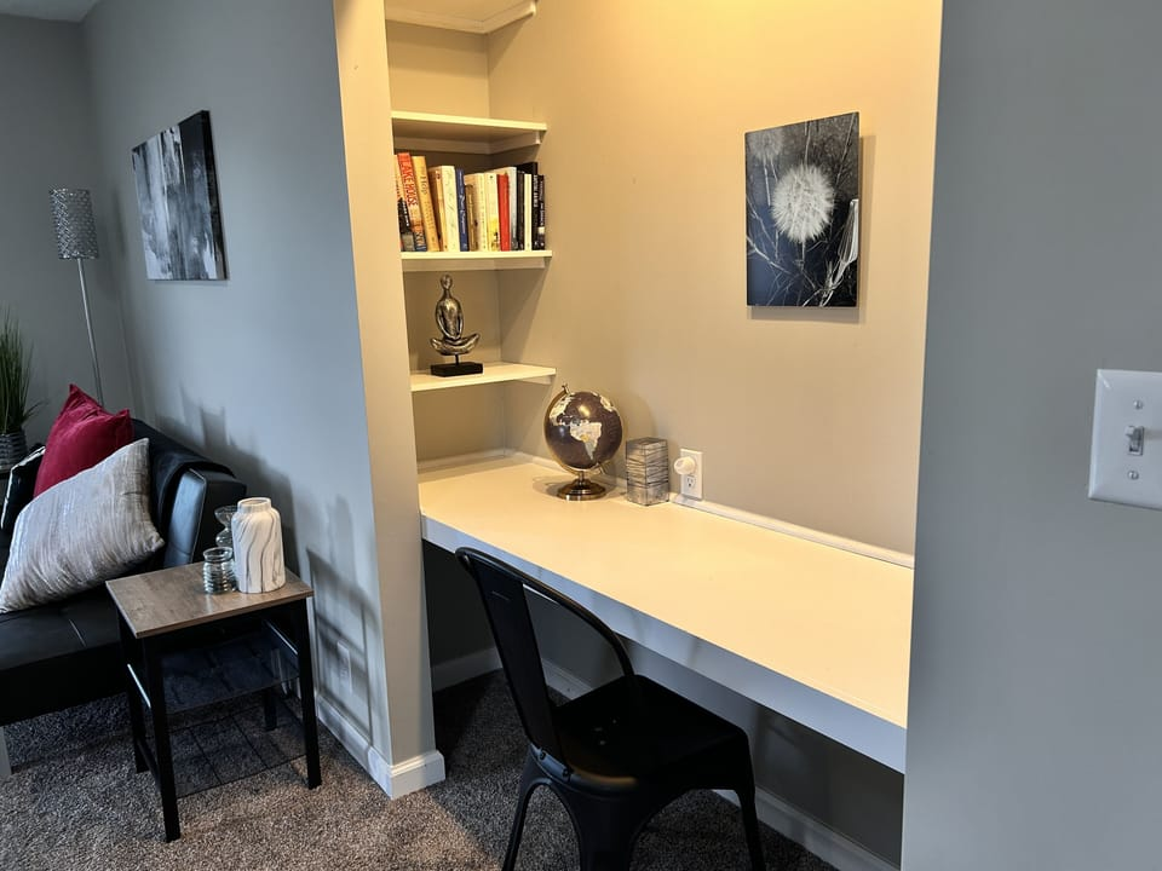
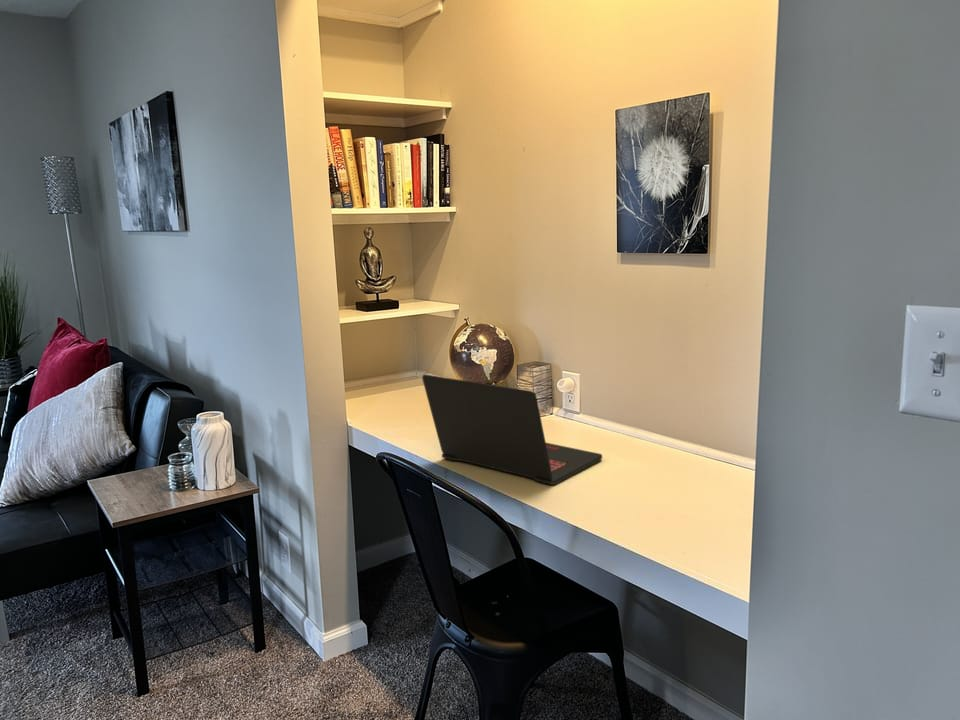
+ laptop [421,374,603,486]
